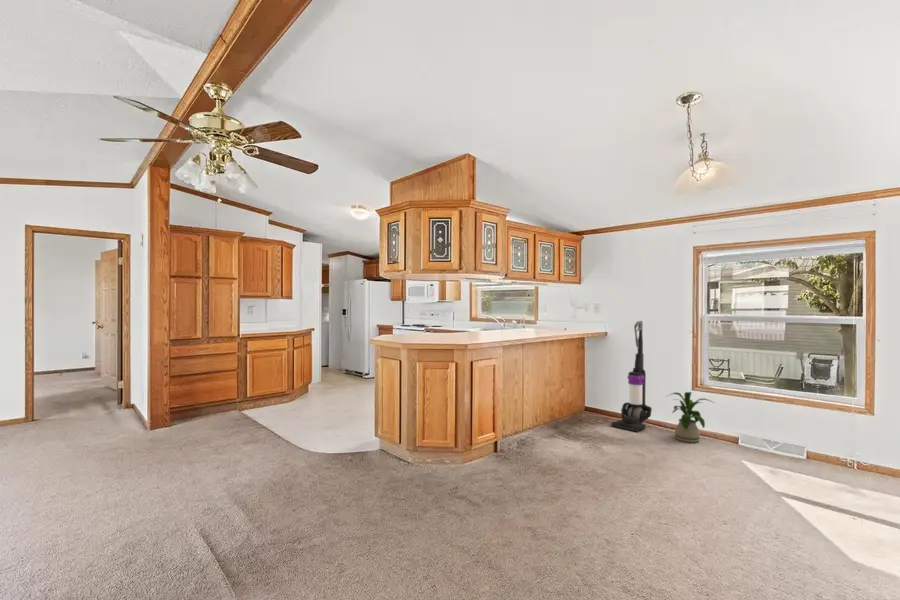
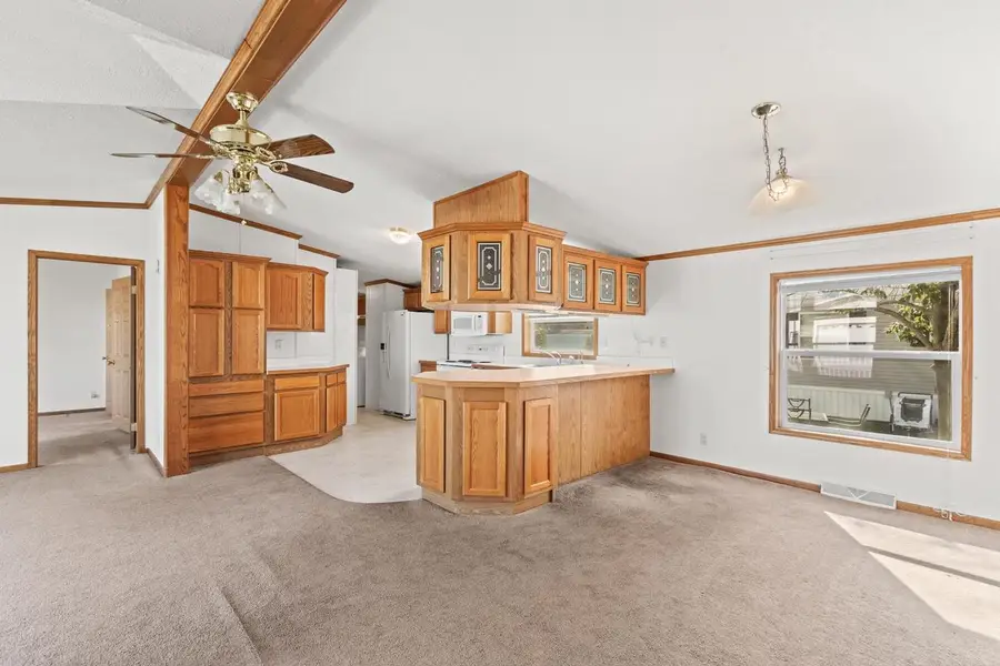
- house plant [665,391,715,444]
- vacuum cleaner [610,320,653,433]
